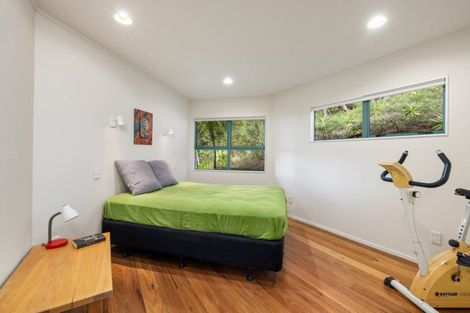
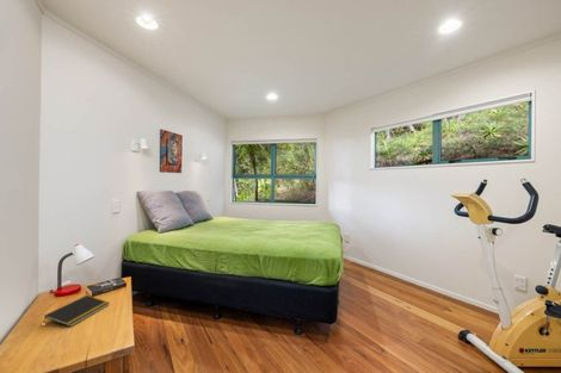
+ notepad [43,294,110,328]
